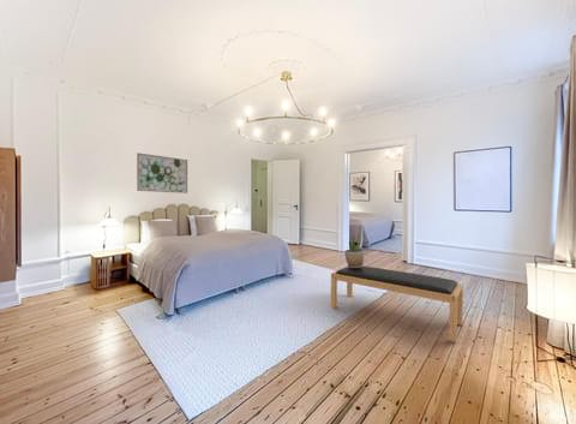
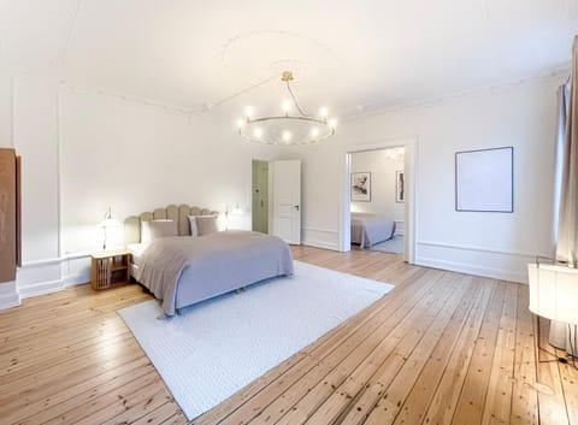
- potted plant [343,234,365,268]
- bench [330,264,464,342]
- wall art [136,151,188,195]
